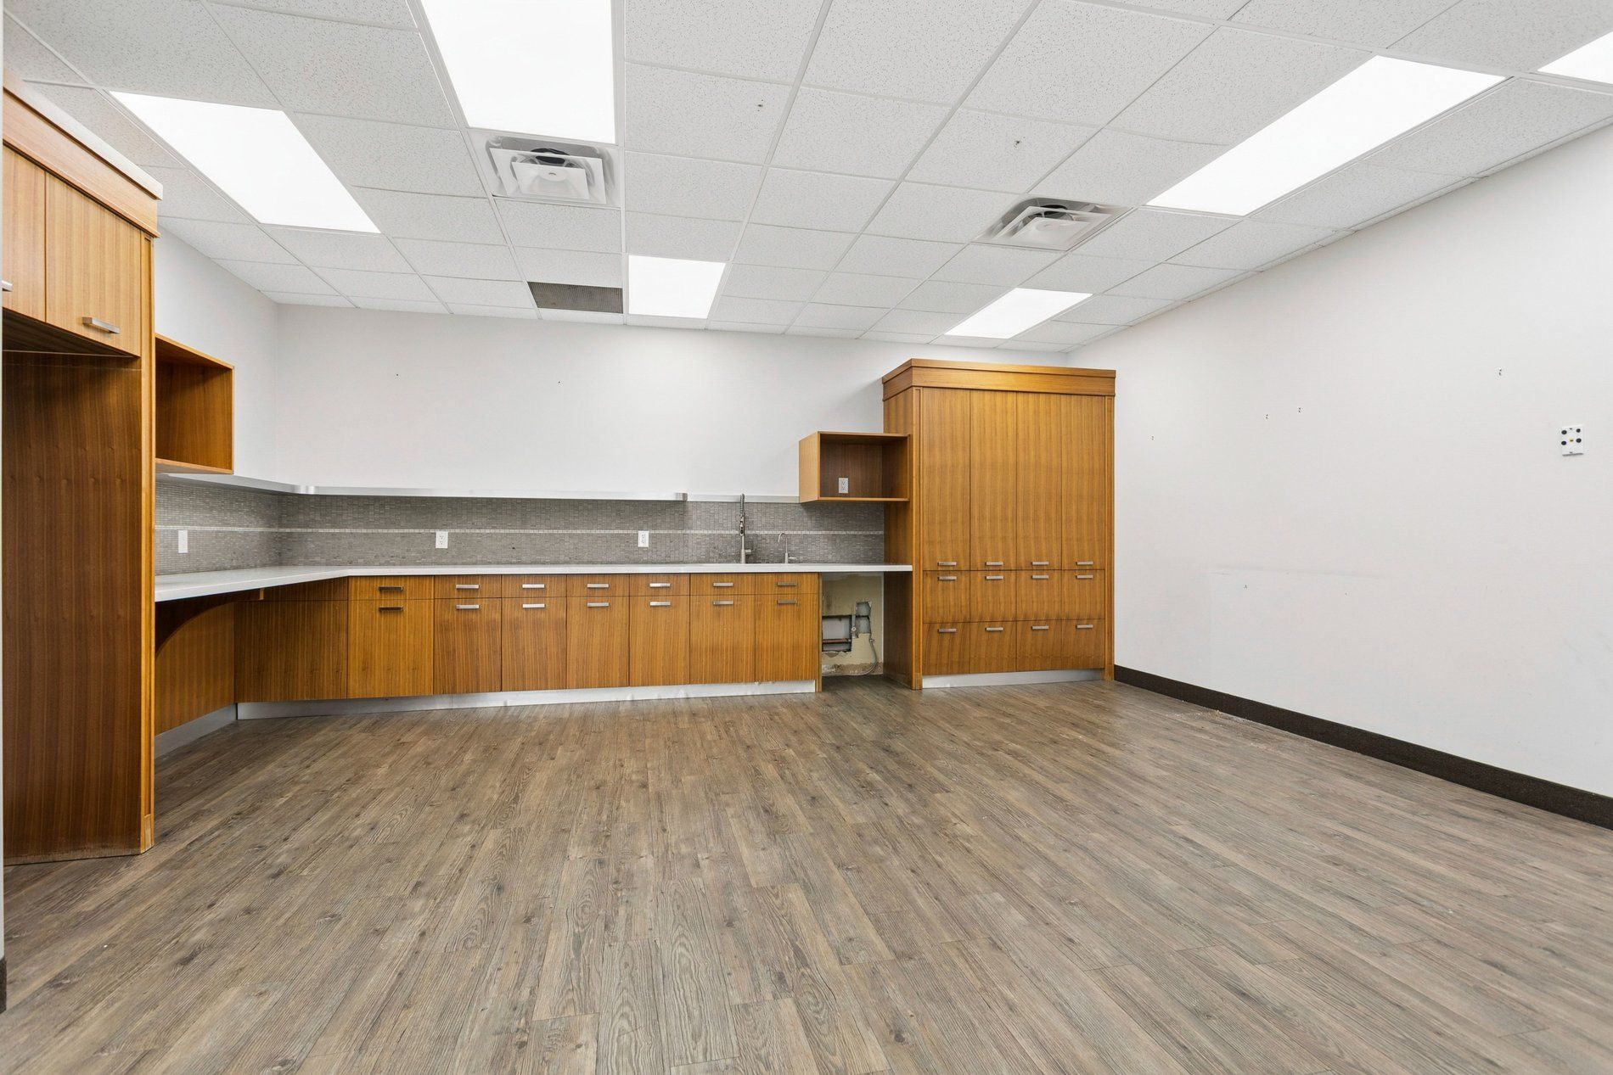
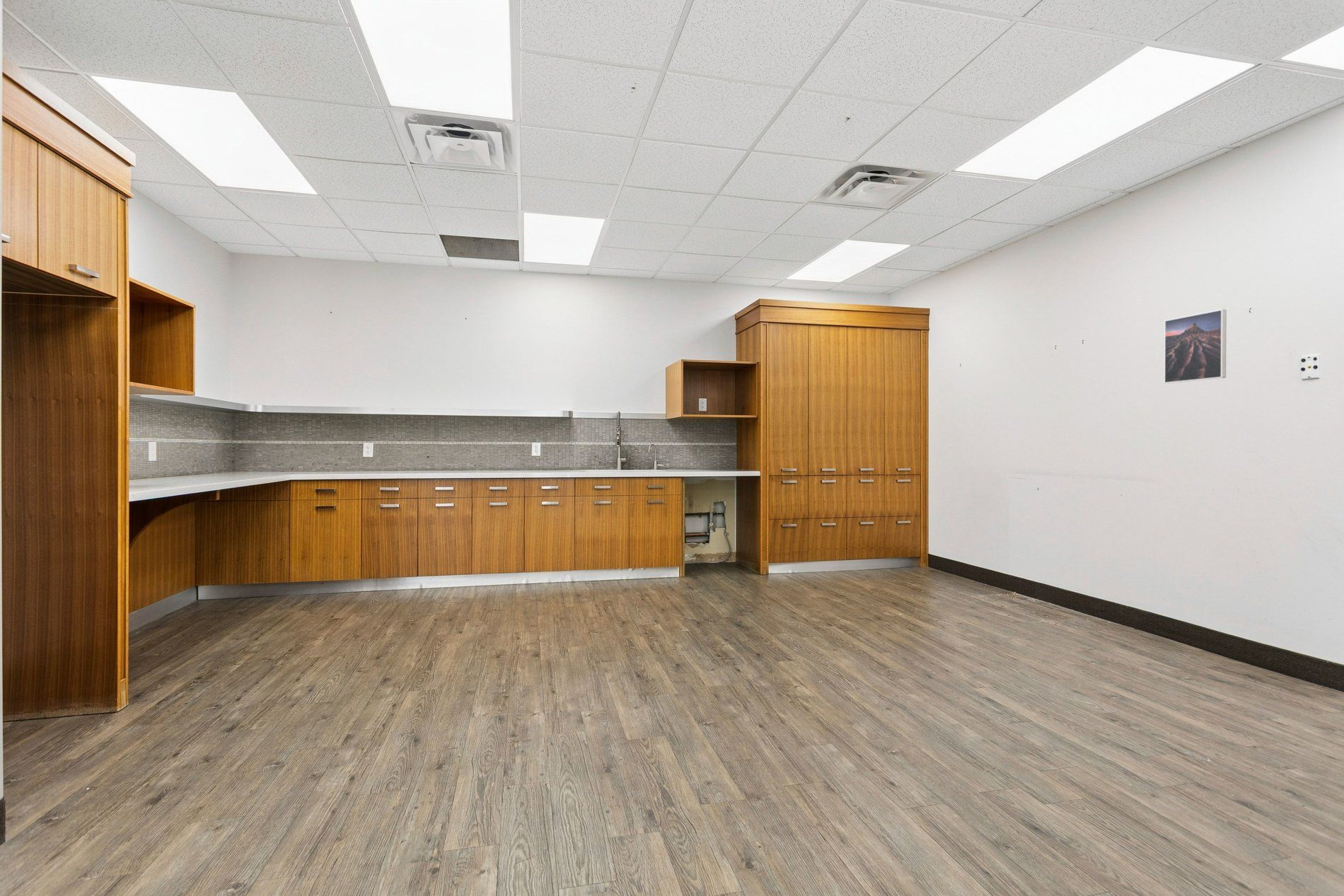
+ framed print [1164,308,1227,384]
